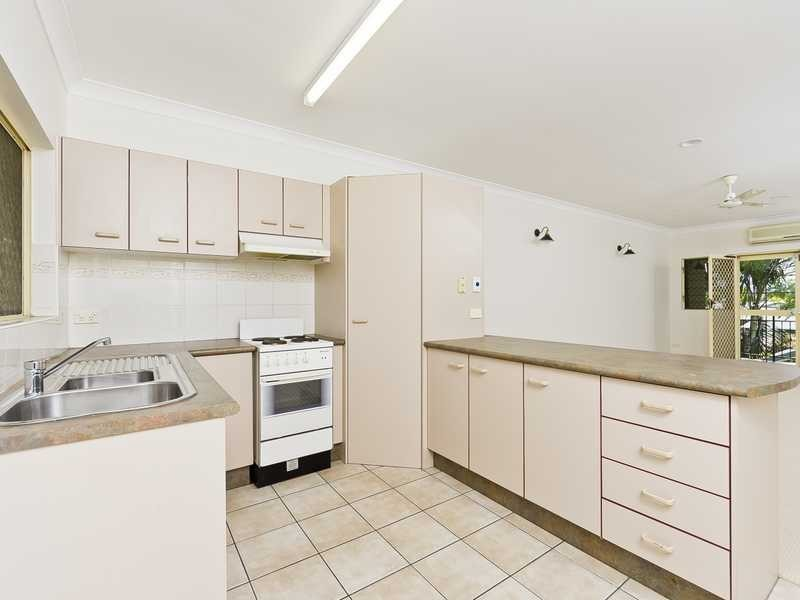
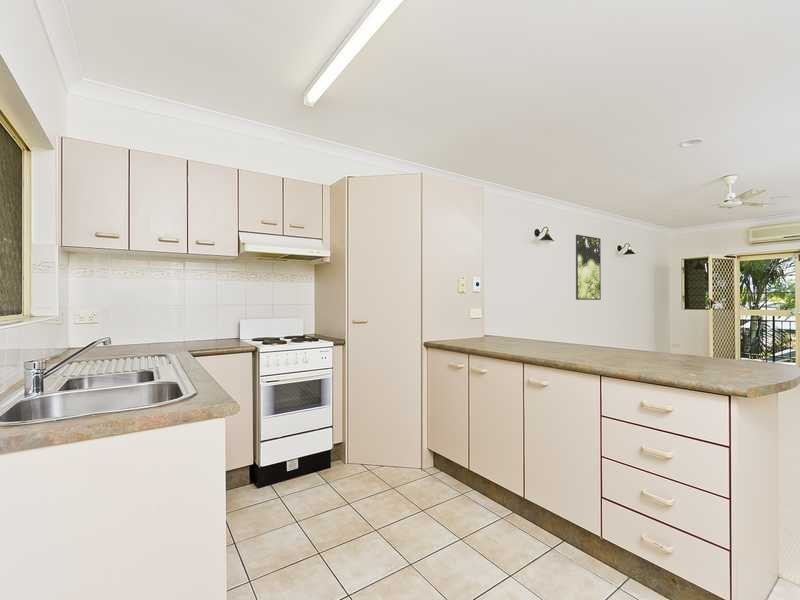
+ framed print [575,234,602,301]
